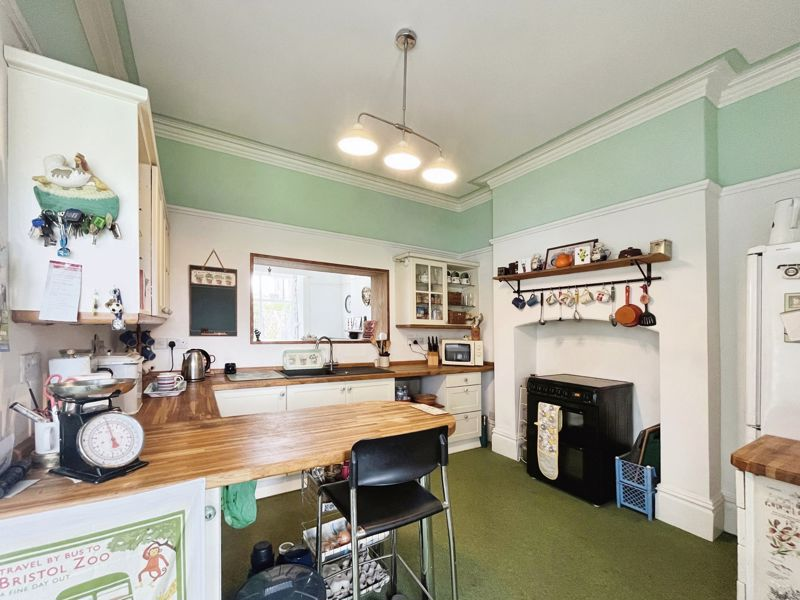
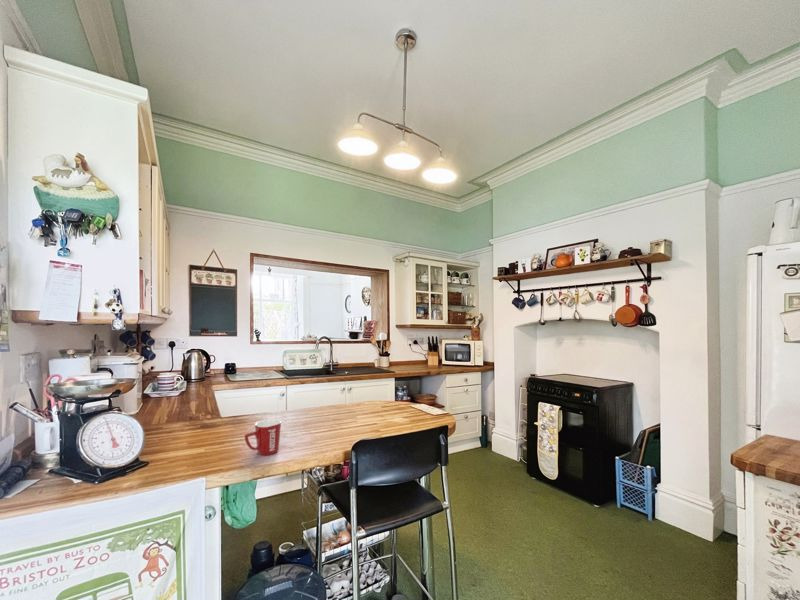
+ mug [243,418,282,456]
